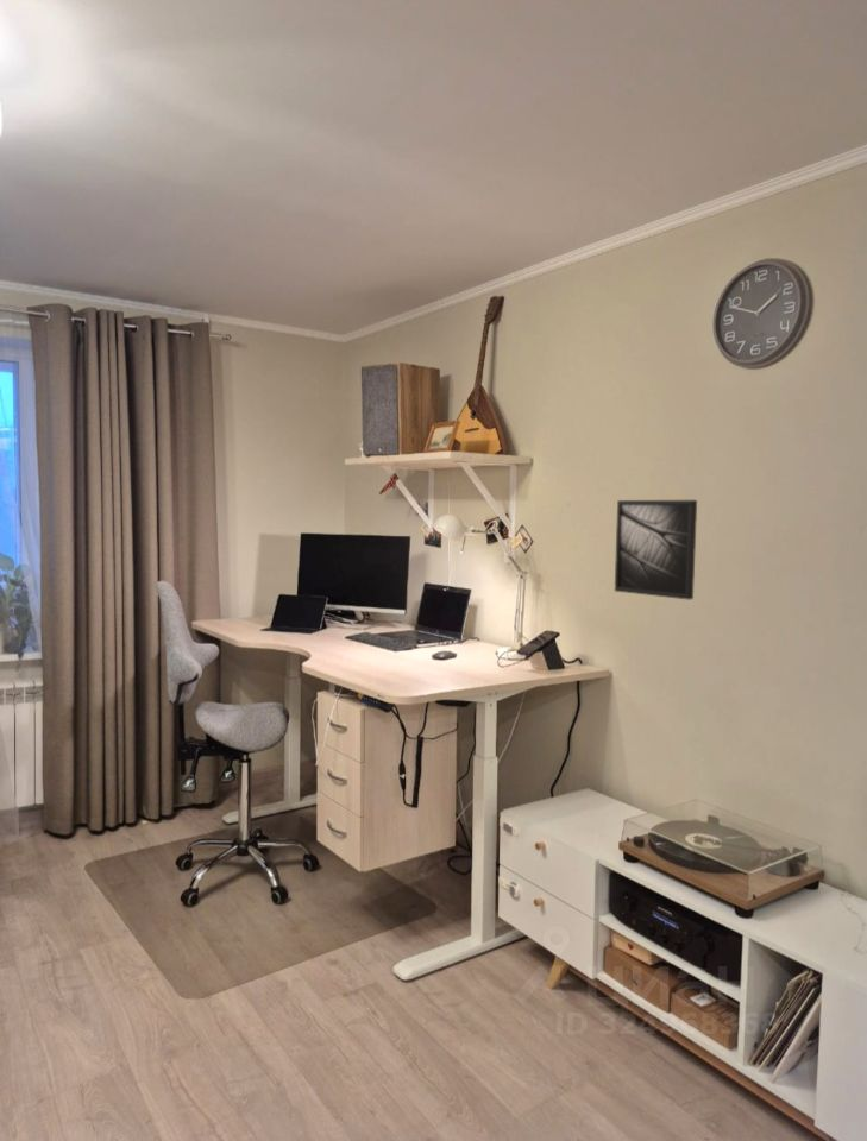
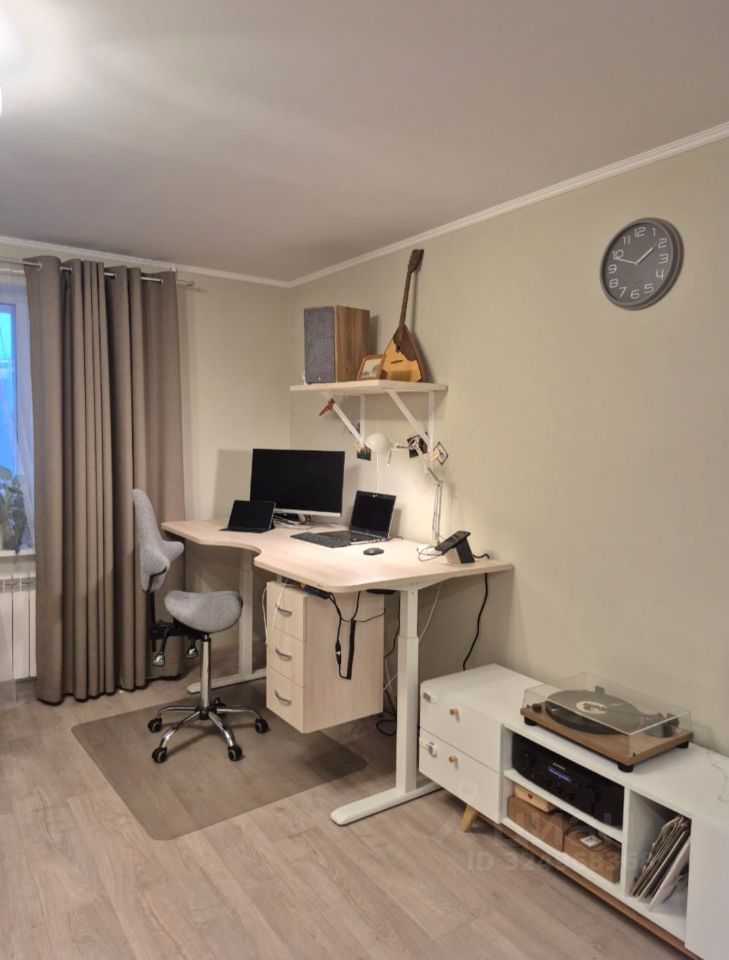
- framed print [614,499,698,601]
